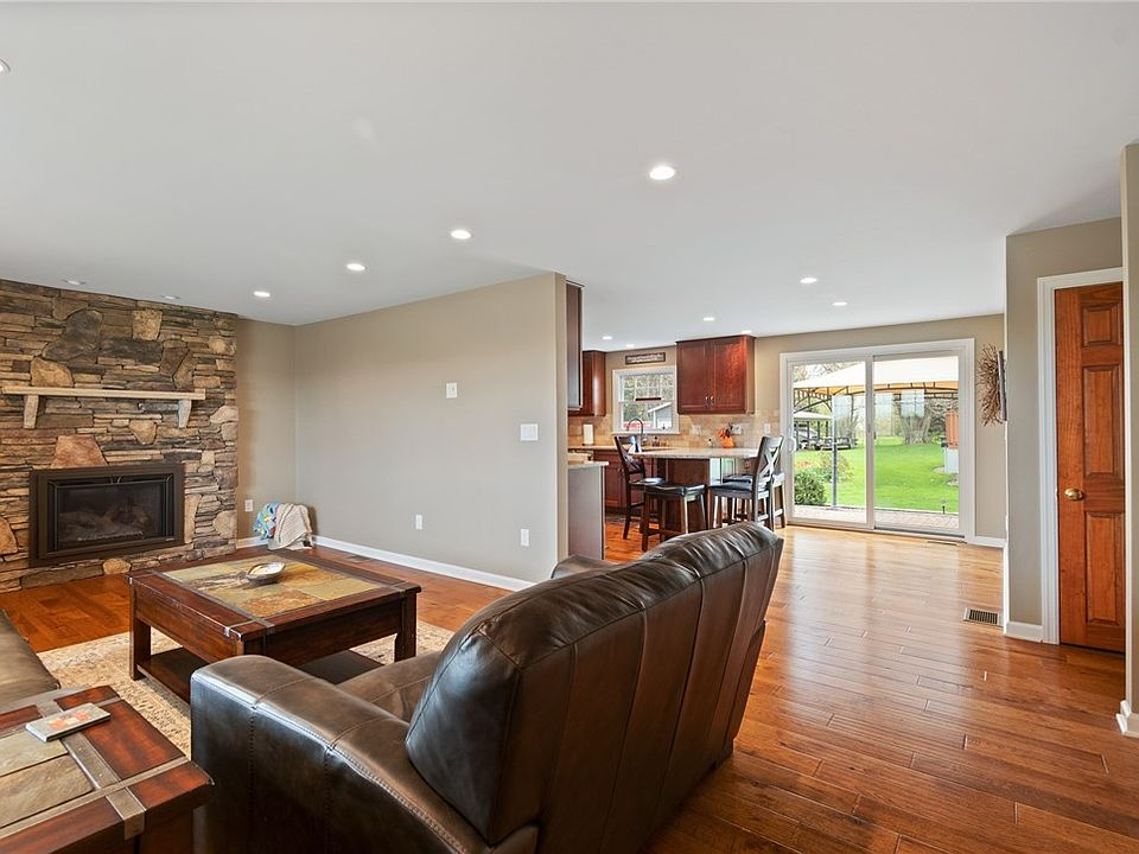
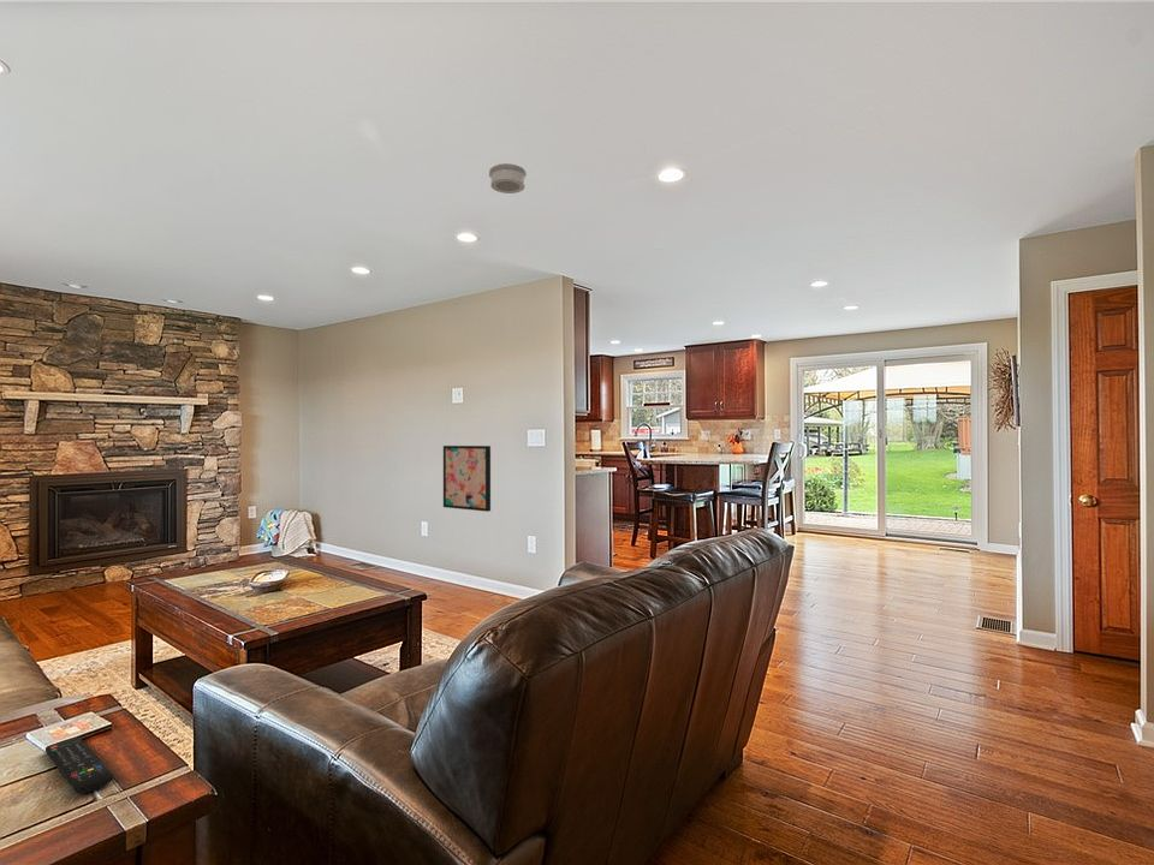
+ wall art [442,445,492,513]
+ smoke detector [488,162,528,195]
+ remote control [44,735,115,794]
